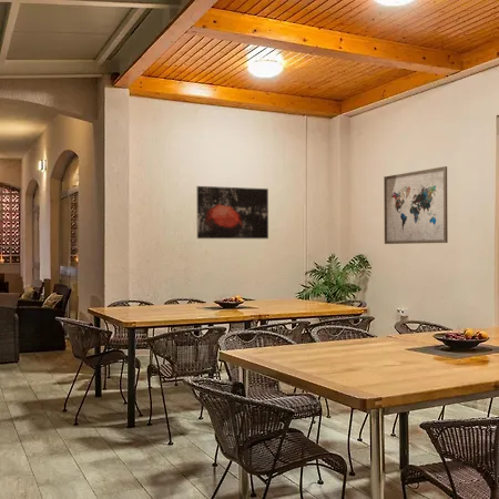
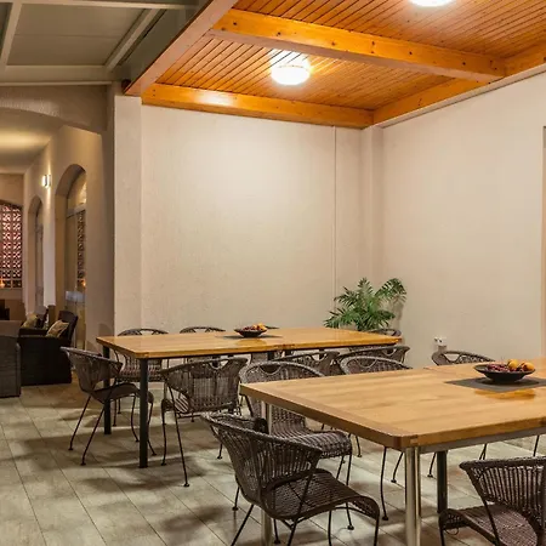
- wall art [196,185,269,240]
- wall art [383,165,449,245]
